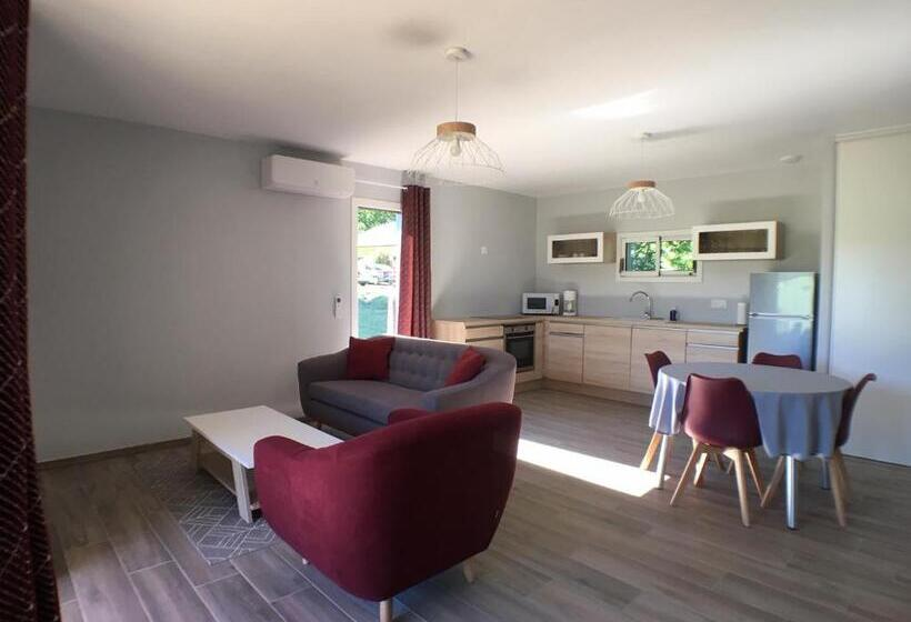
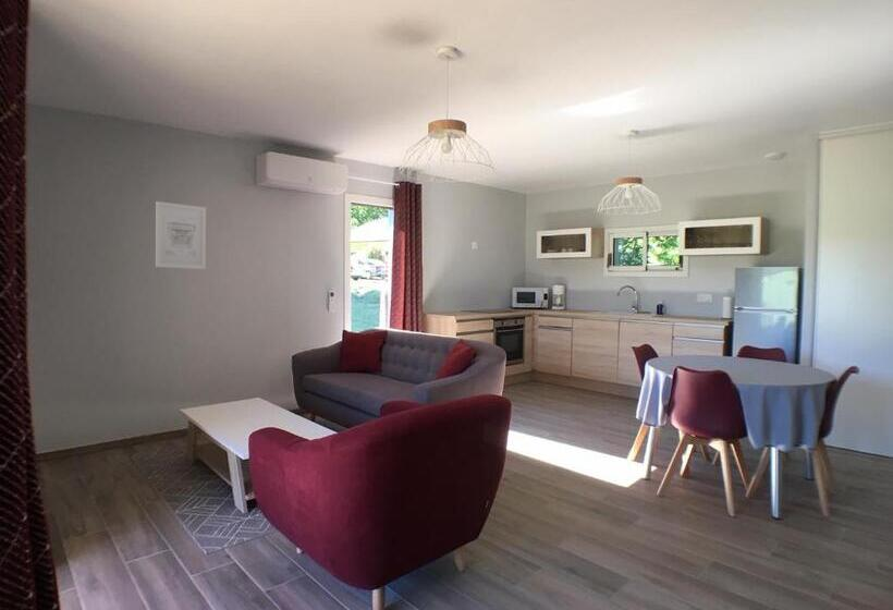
+ wall art [155,200,207,270]
